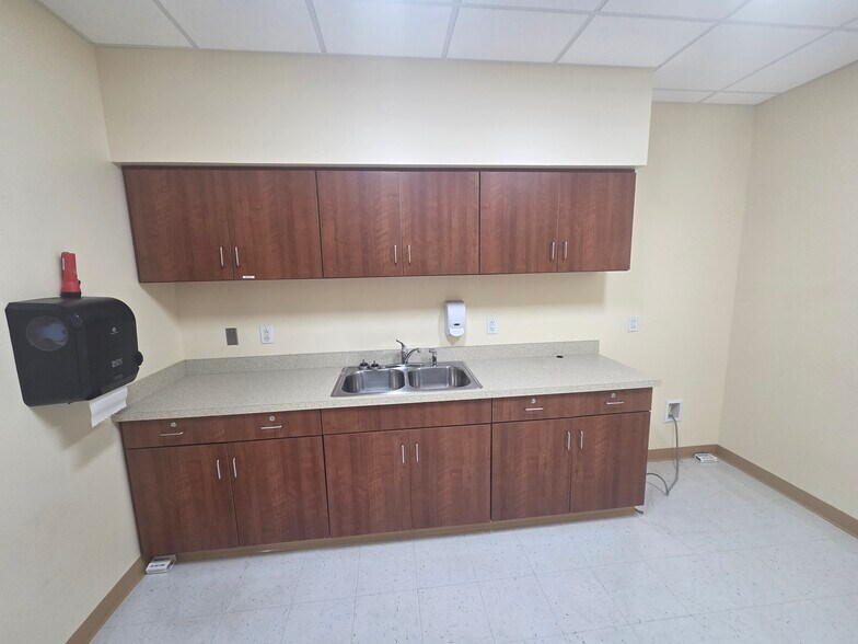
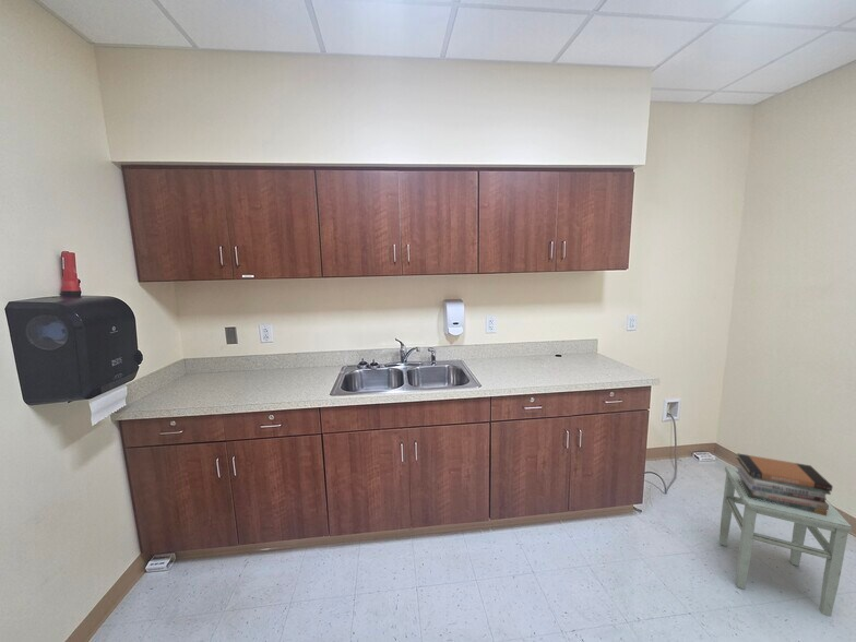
+ book stack [735,452,834,515]
+ stool [718,465,853,618]
